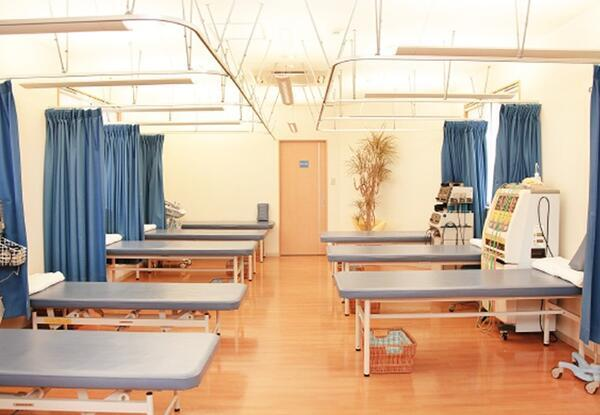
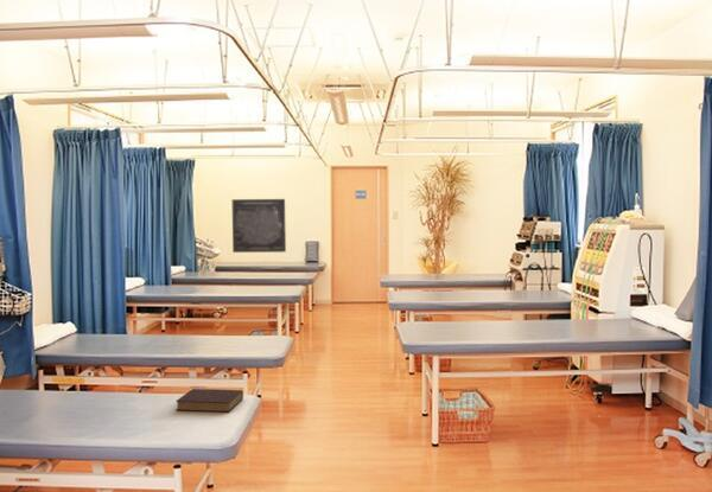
+ book [174,388,244,414]
+ wall art [230,198,287,254]
